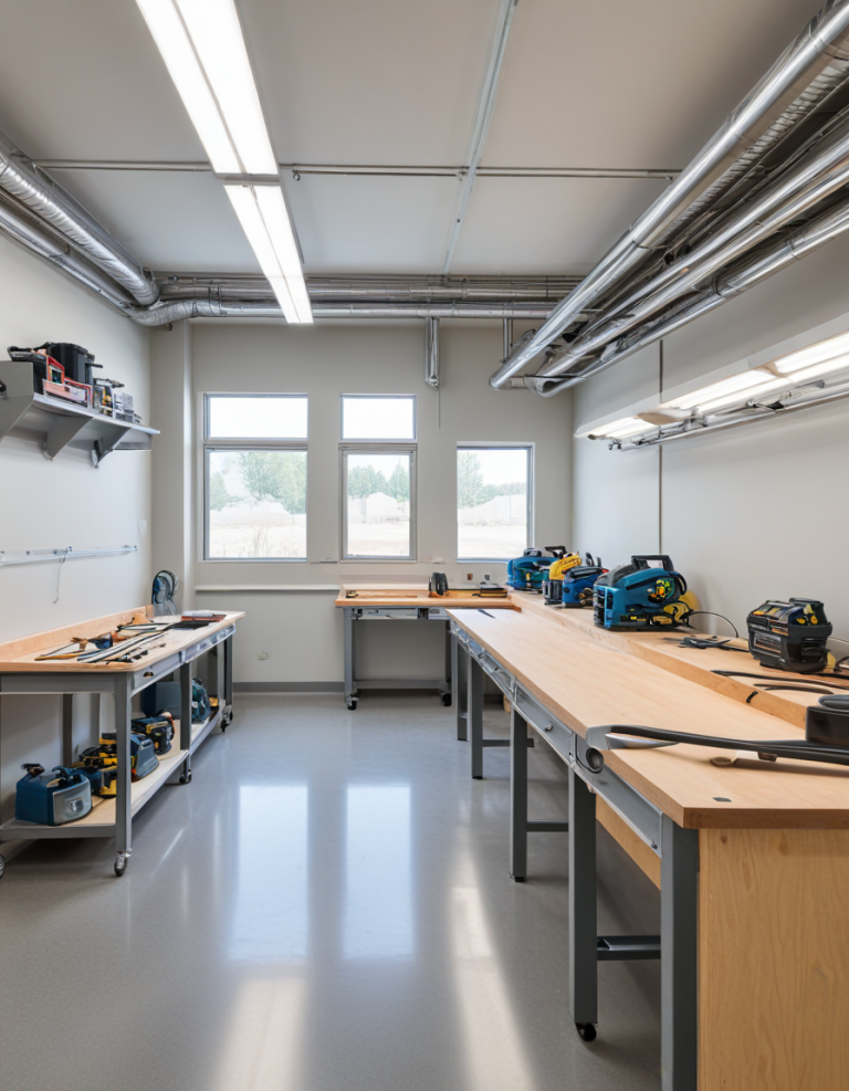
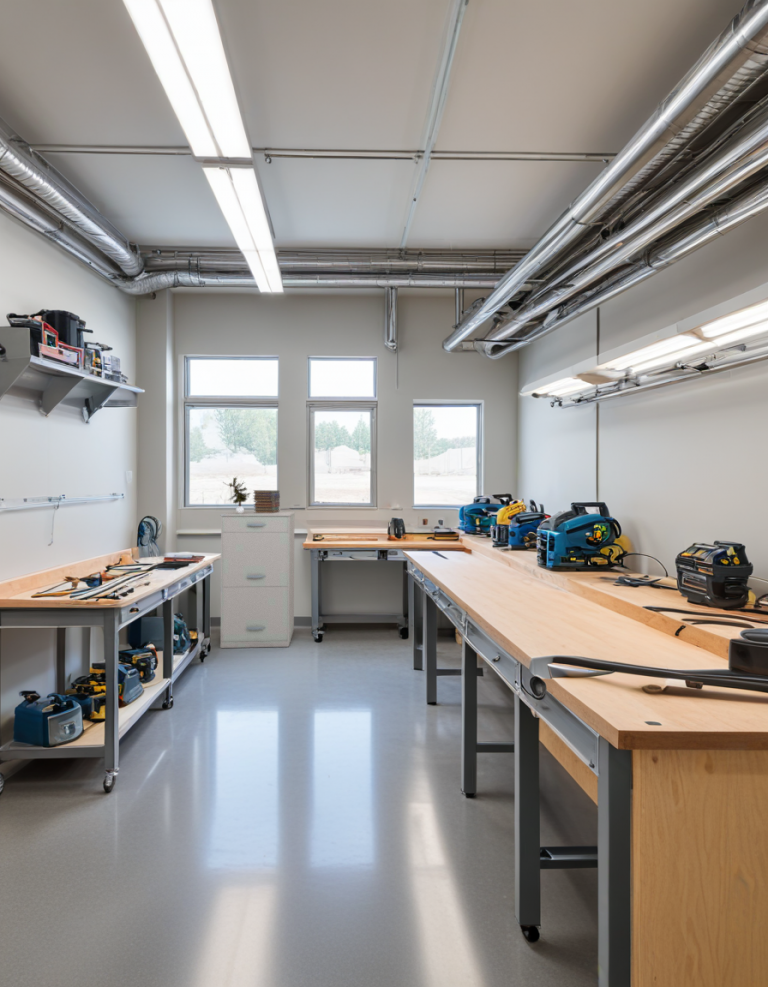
+ filing cabinet [220,511,296,649]
+ book stack [252,489,281,513]
+ potted plant [221,475,252,514]
